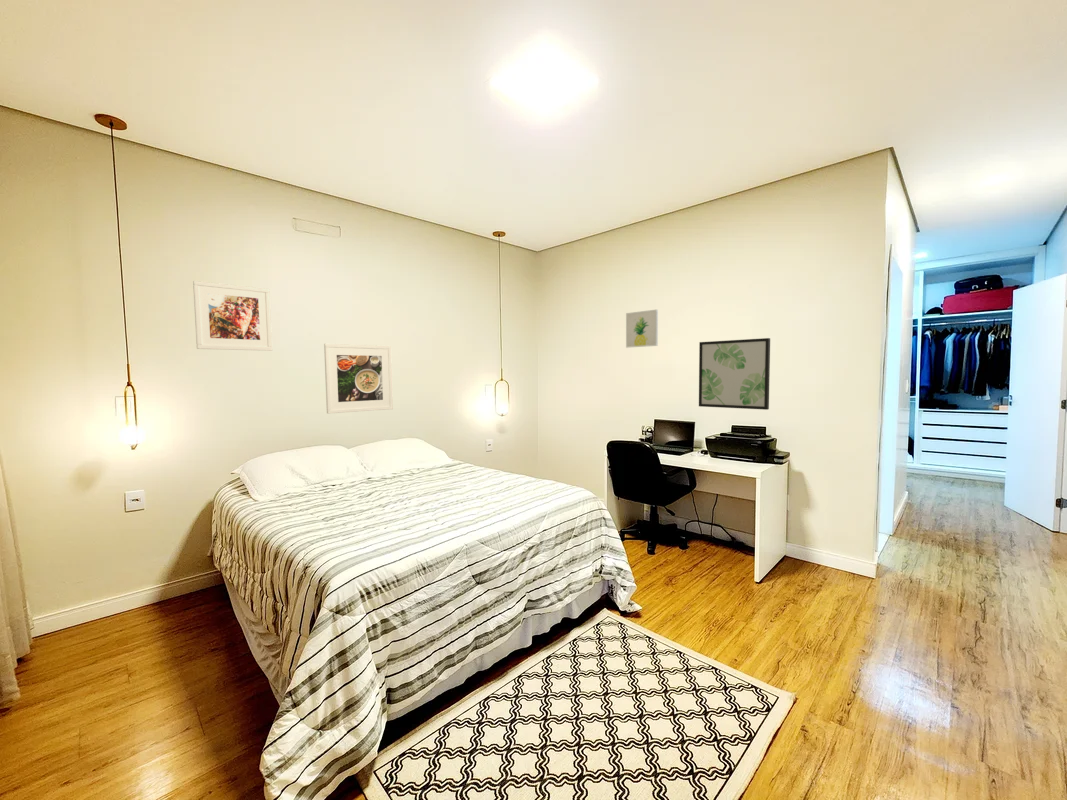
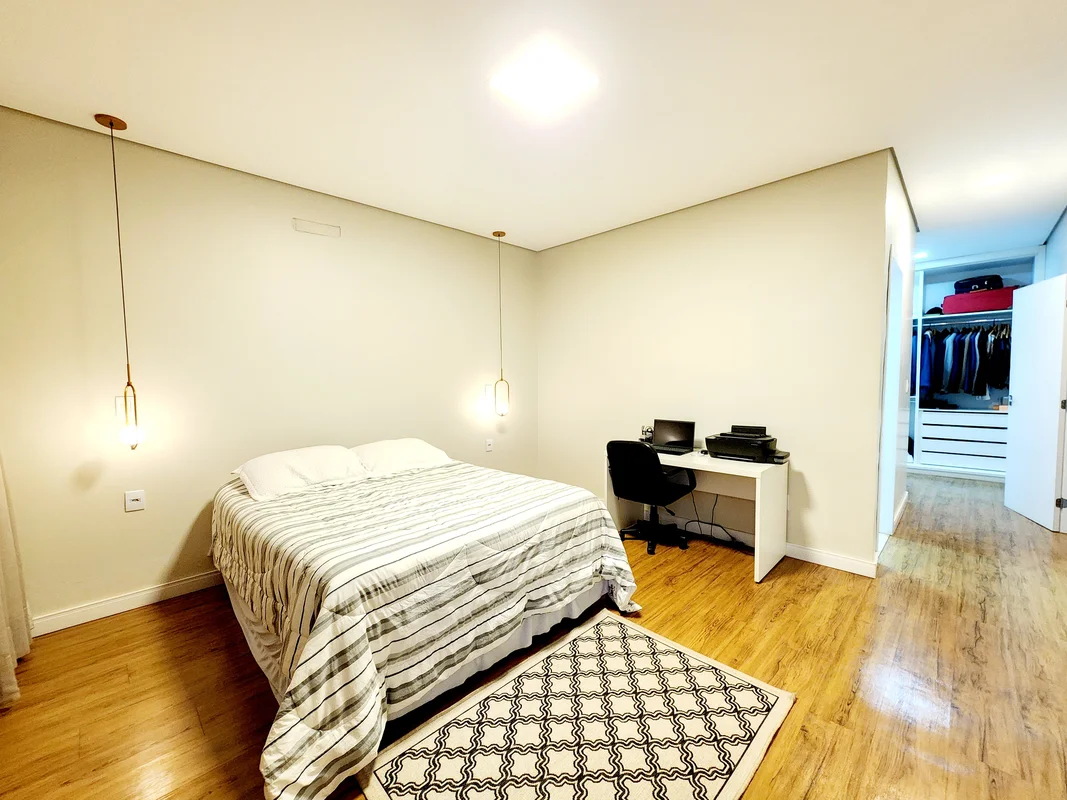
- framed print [192,280,273,352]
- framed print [323,343,394,415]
- wall art [625,309,659,349]
- wall art [698,337,771,411]
